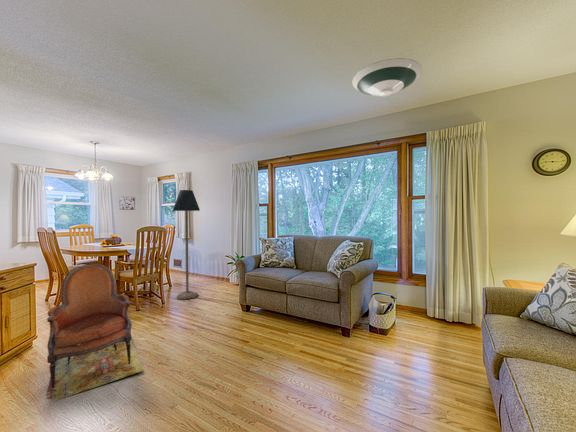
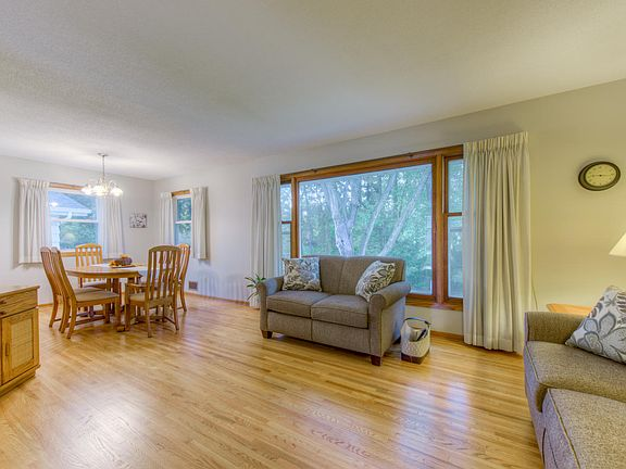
- armchair [44,263,145,402]
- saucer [351,57,423,97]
- floor lamp [172,189,201,300]
